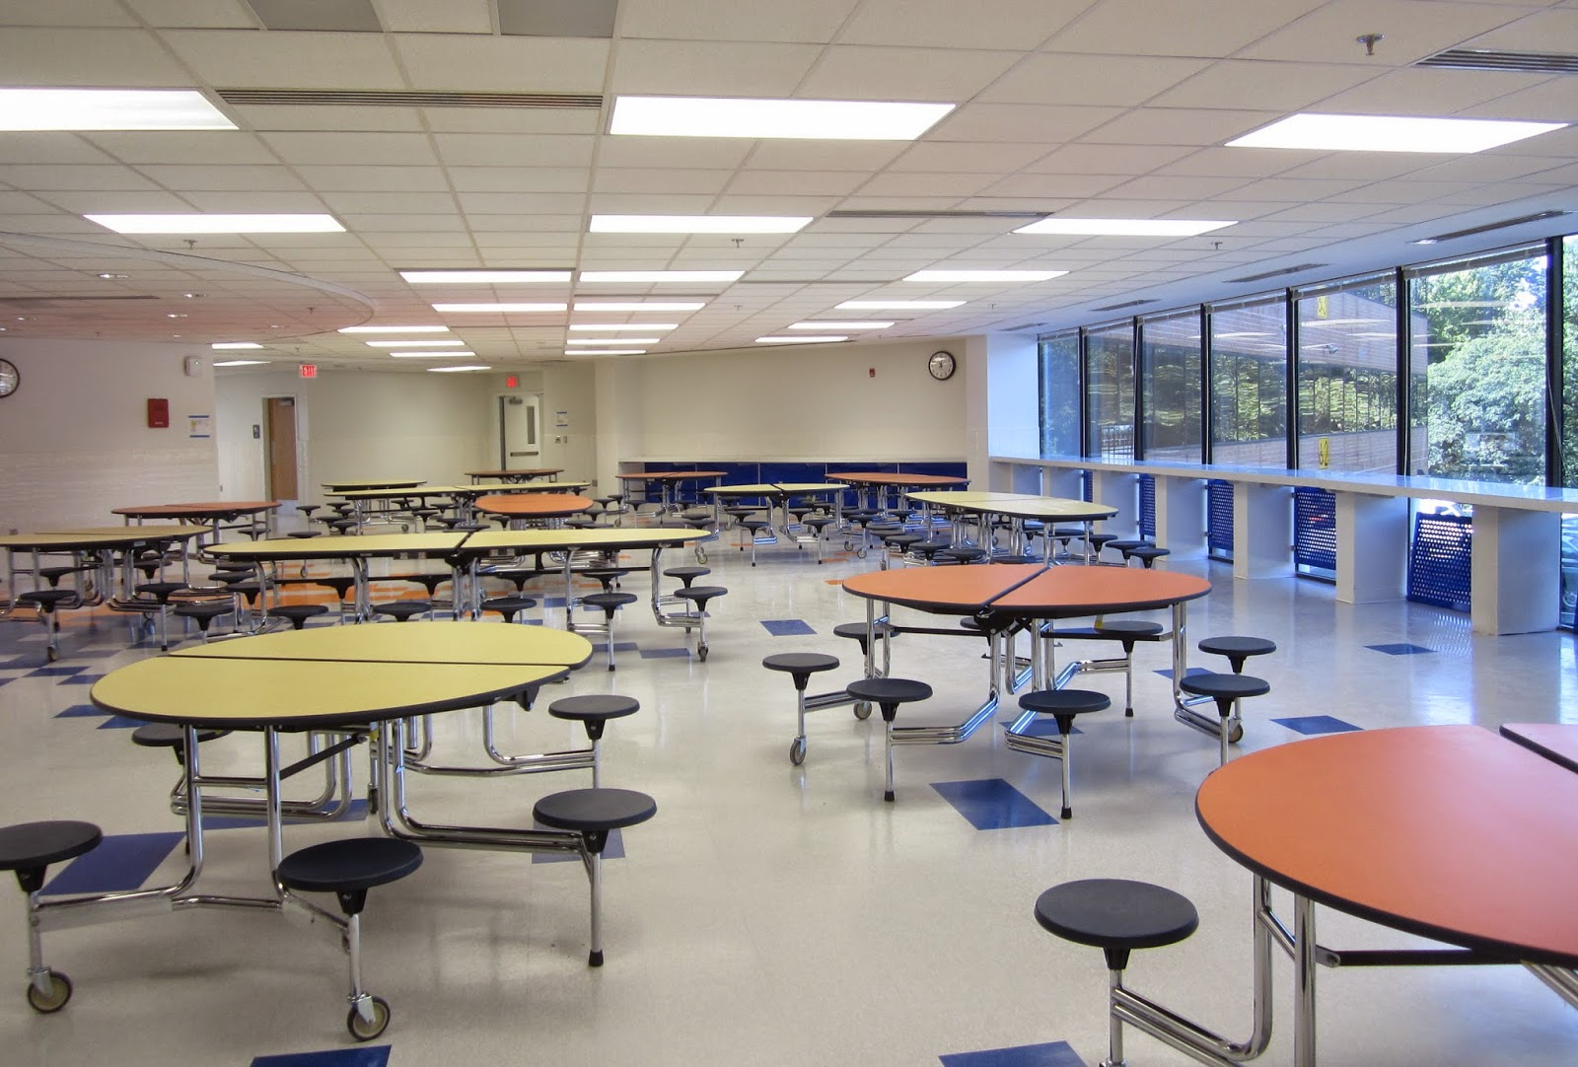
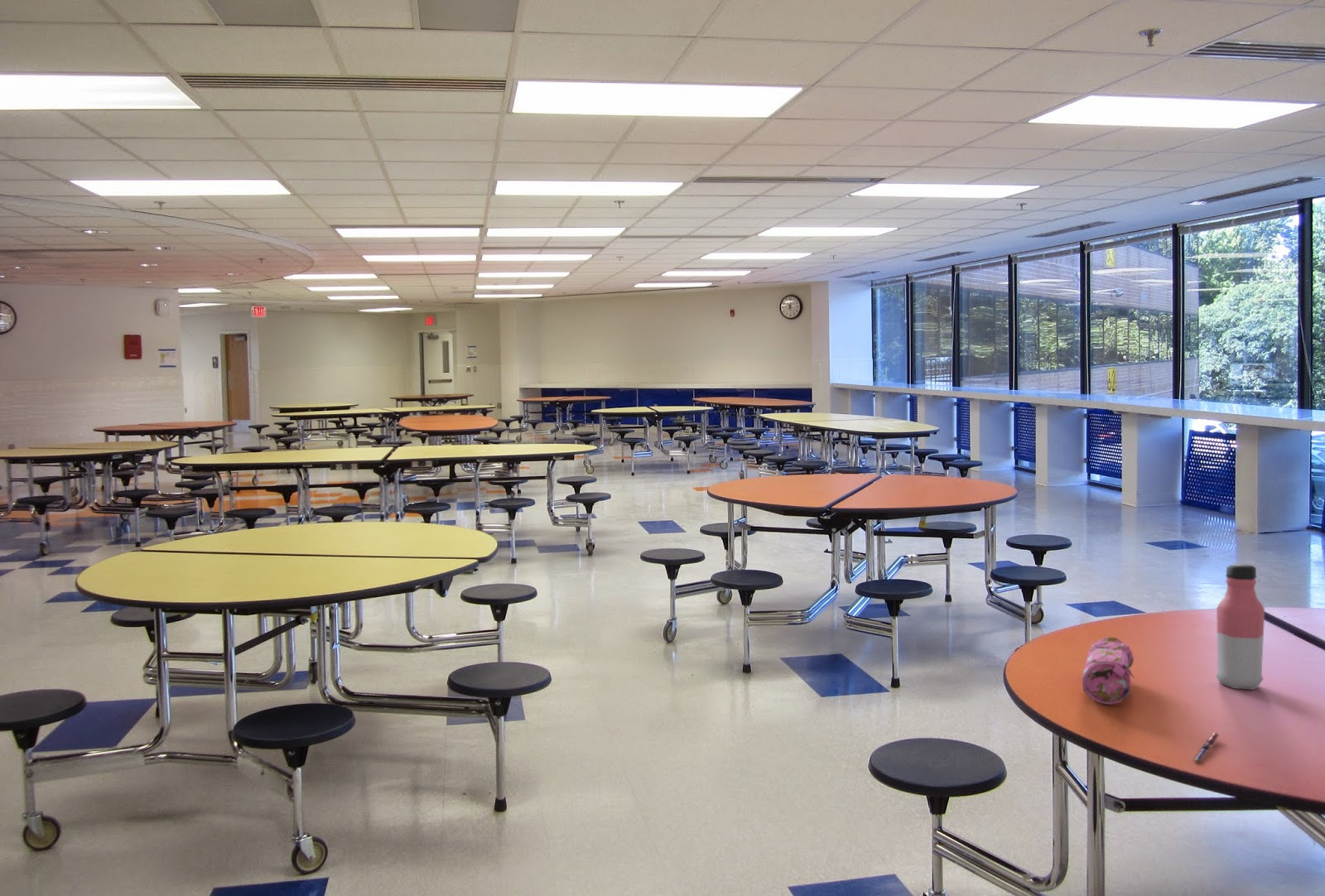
+ pencil case [1082,636,1135,706]
+ pen [1192,732,1221,763]
+ water bottle [1215,563,1265,691]
